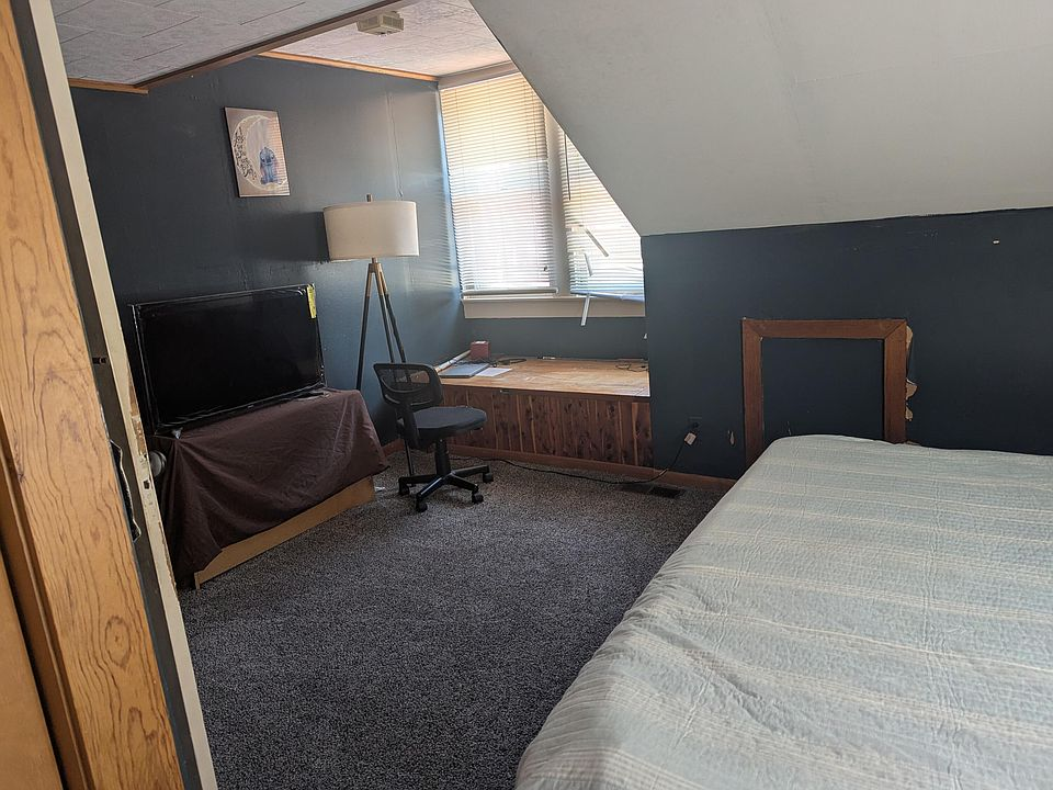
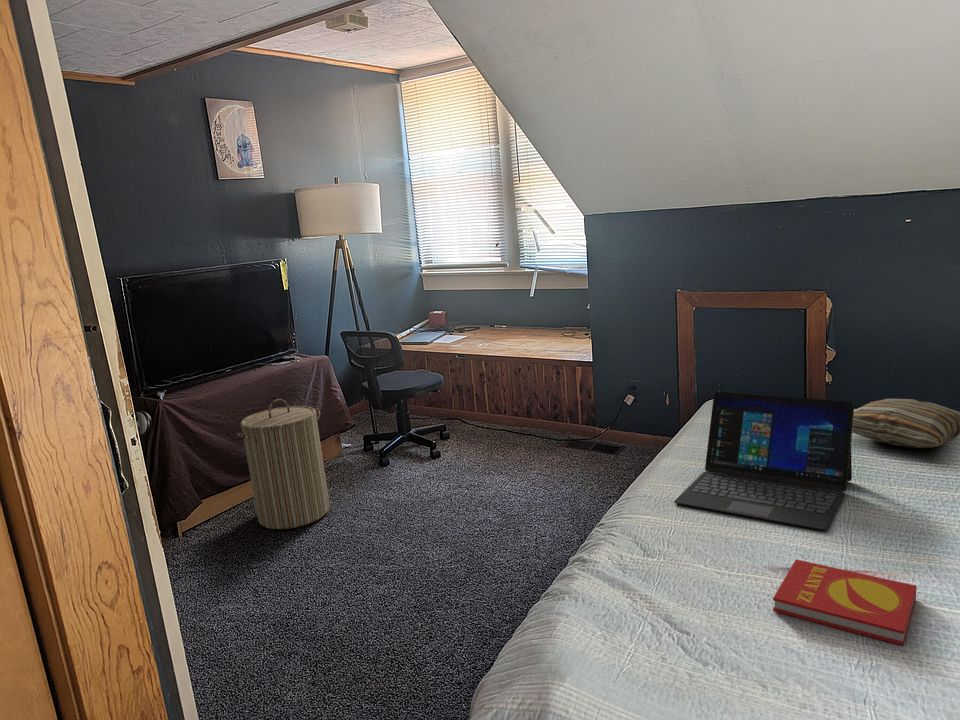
+ book [772,558,917,646]
+ laptop [673,391,855,531]
+ laundry hamper [236,398,330,530]
+ pillow [852,398,960,449]
